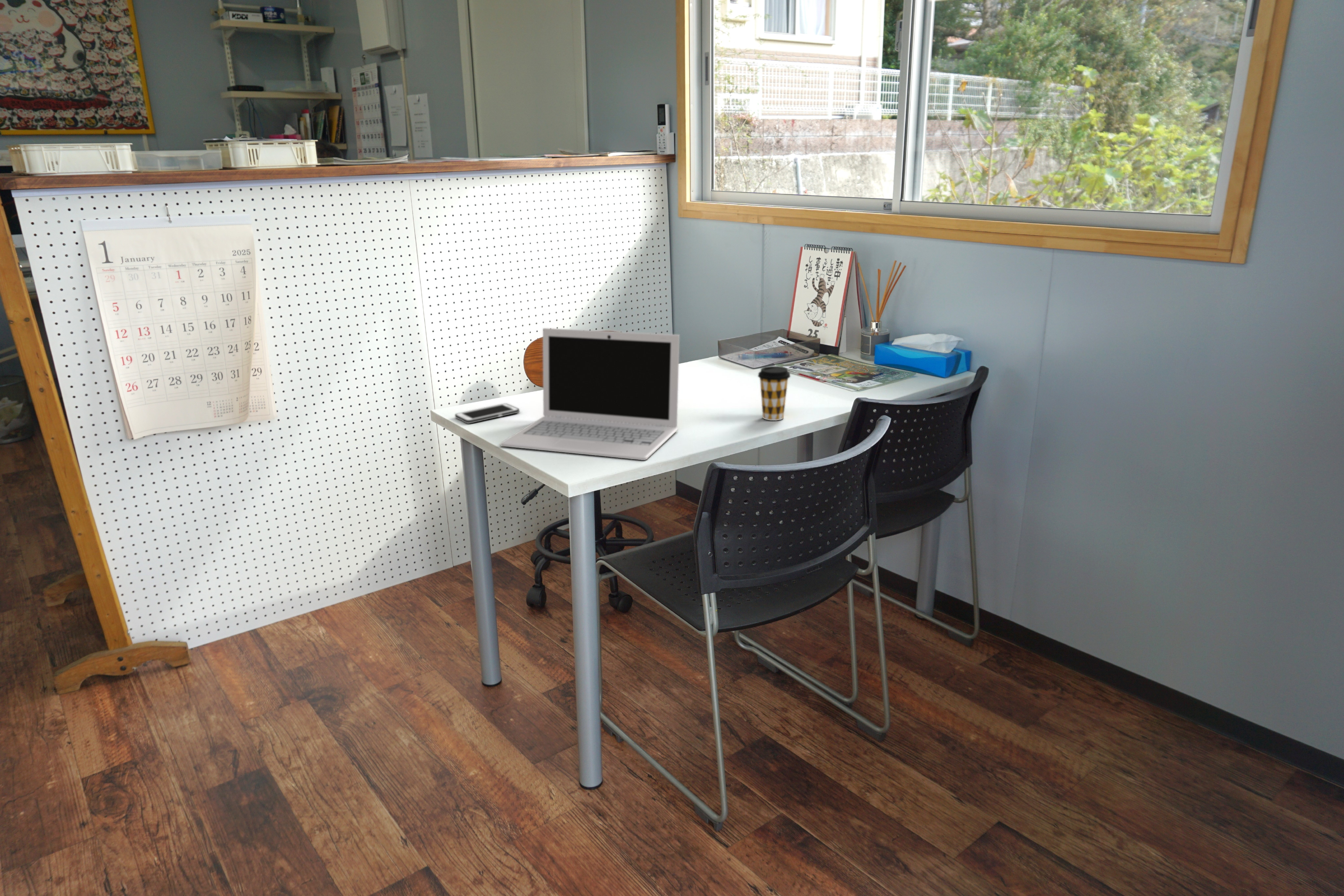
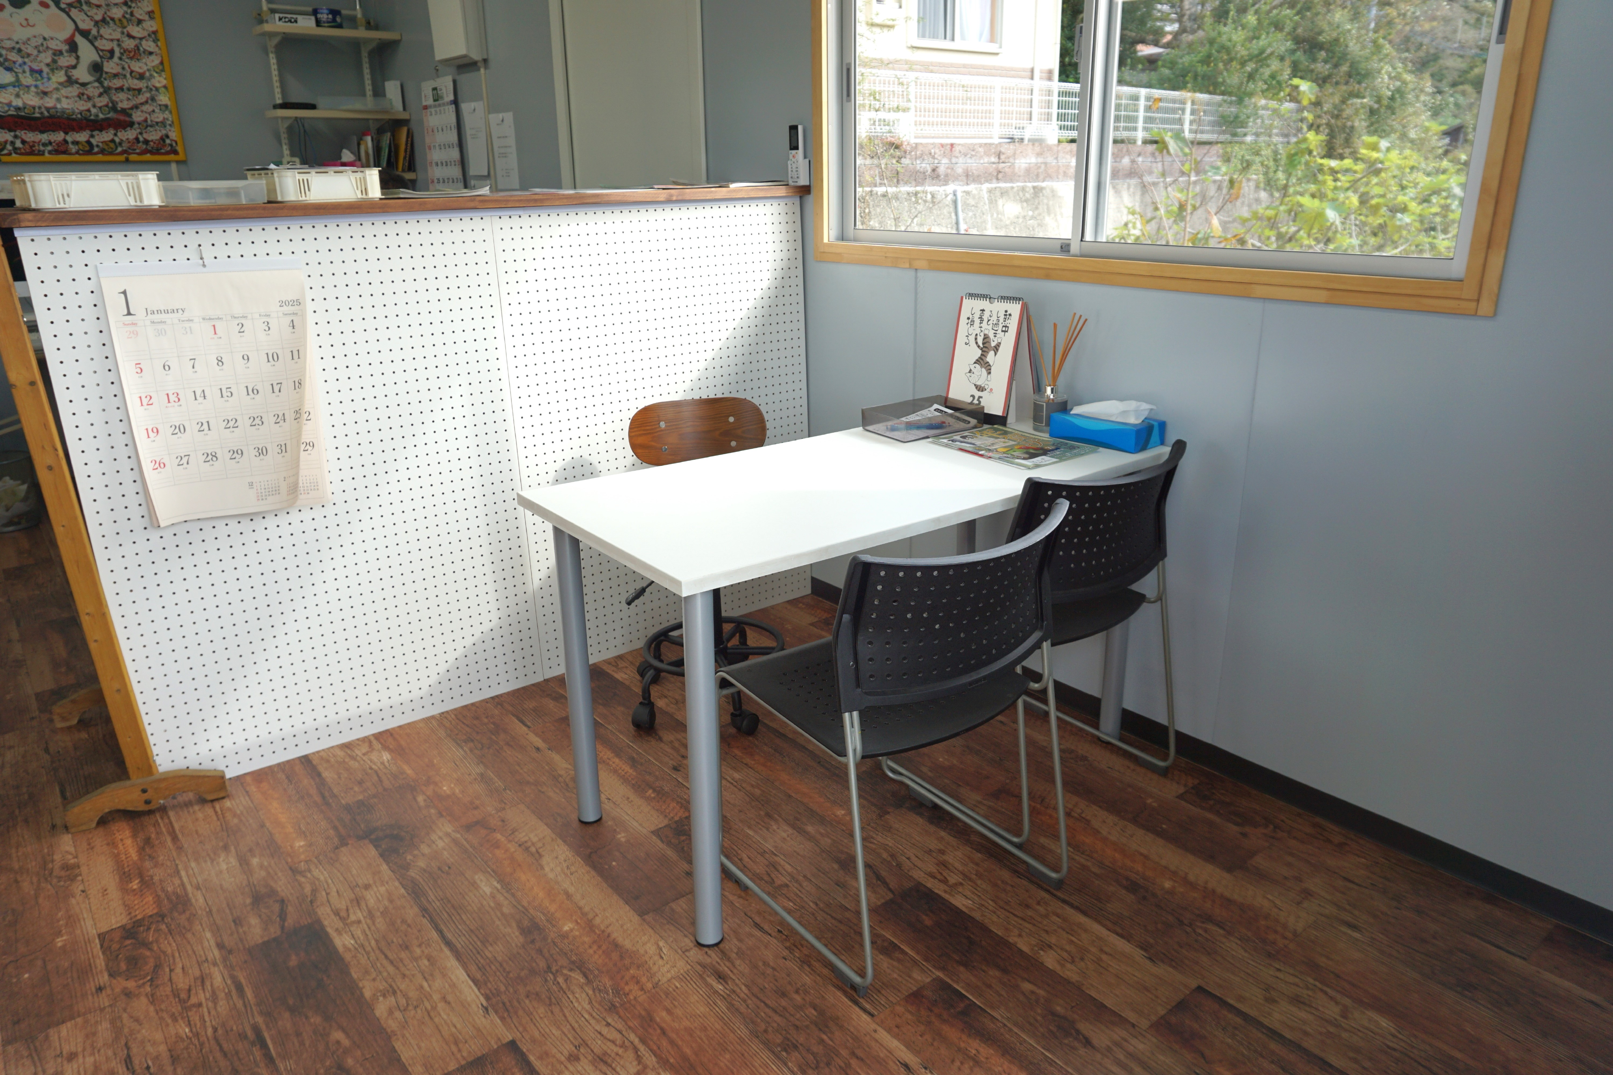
- laptop [500,328,680,461]
- coffee cup [758,366,791,421]
- cell phone [455,403,520,424]
